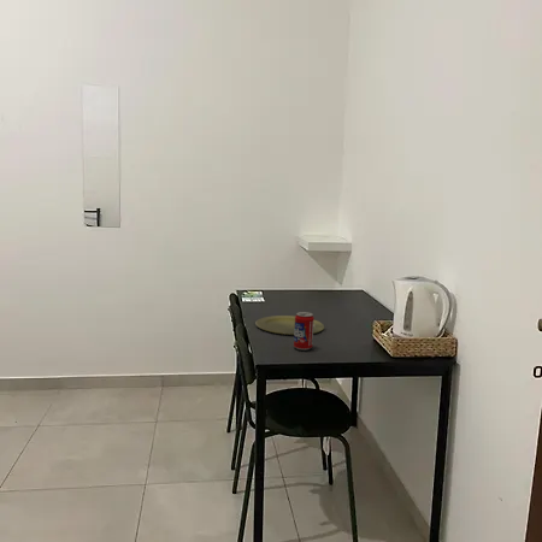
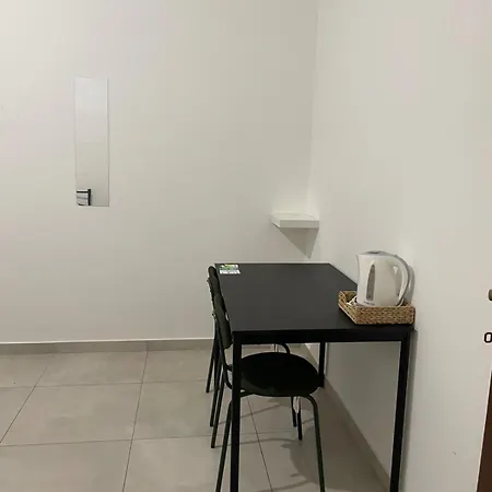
- beverage can [293,311,316,352]
- plate [254,314,325,336]
